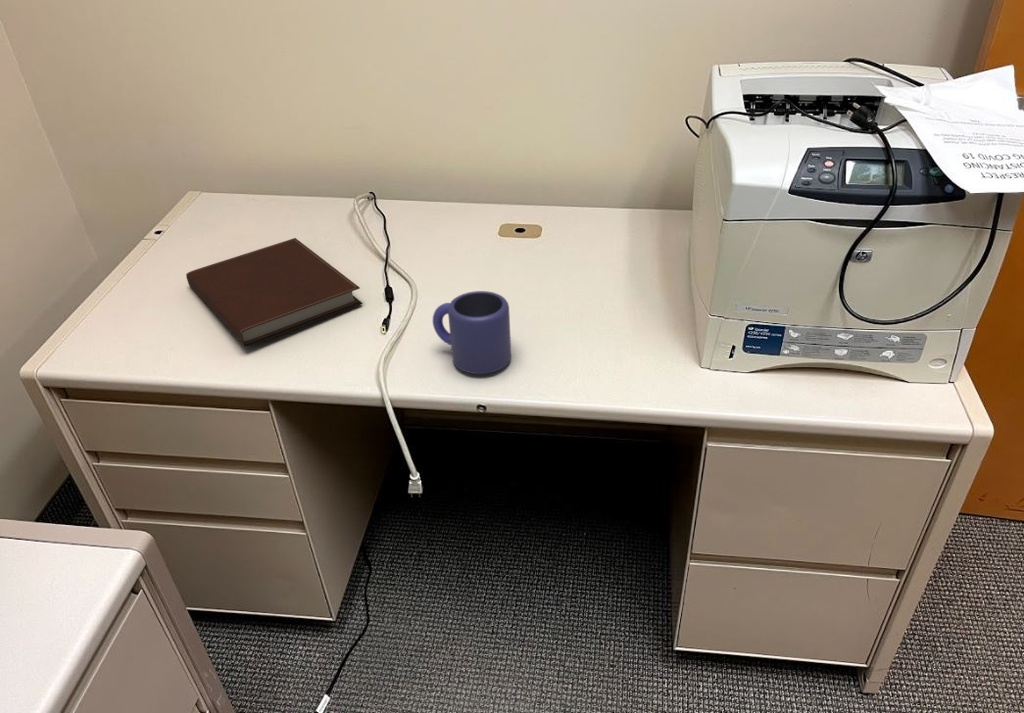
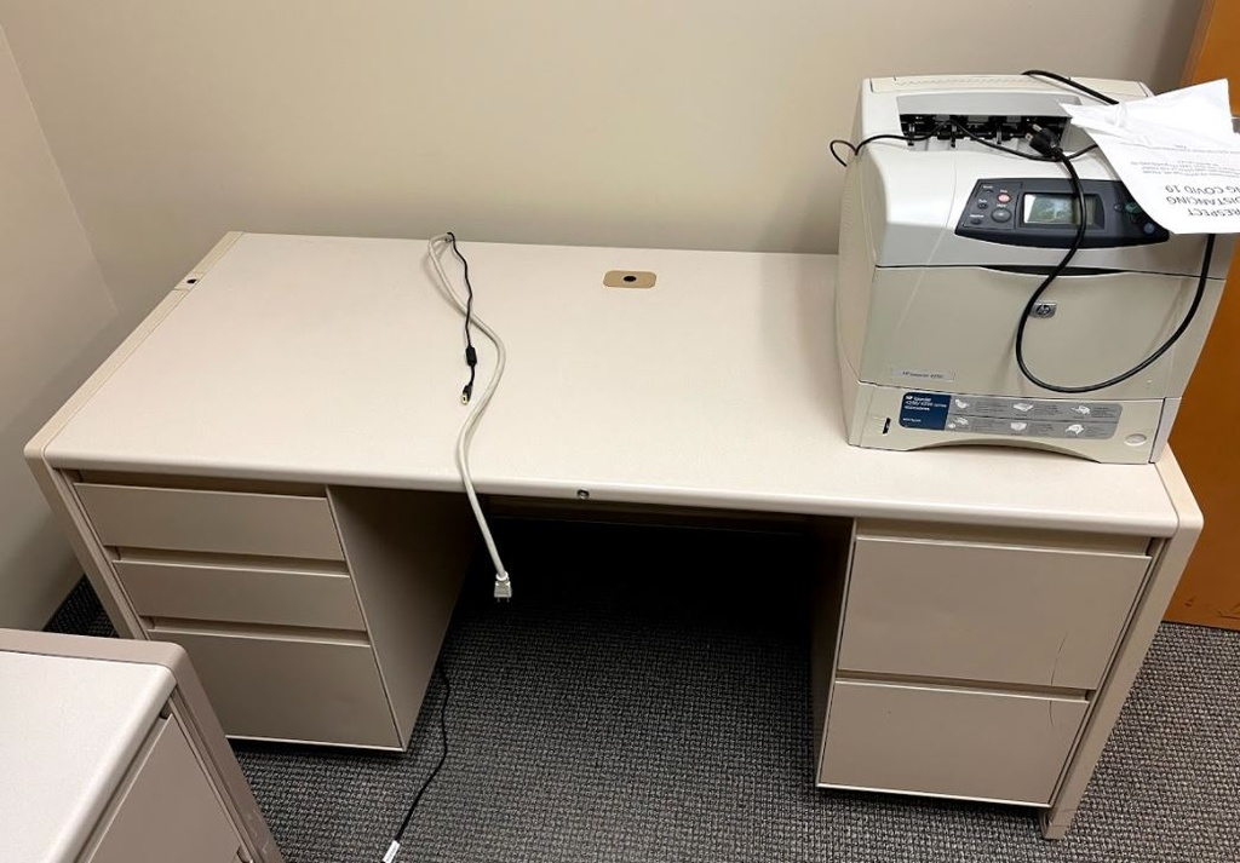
- mug [432,290,512,375]
- notebook [185,237,364,348]
